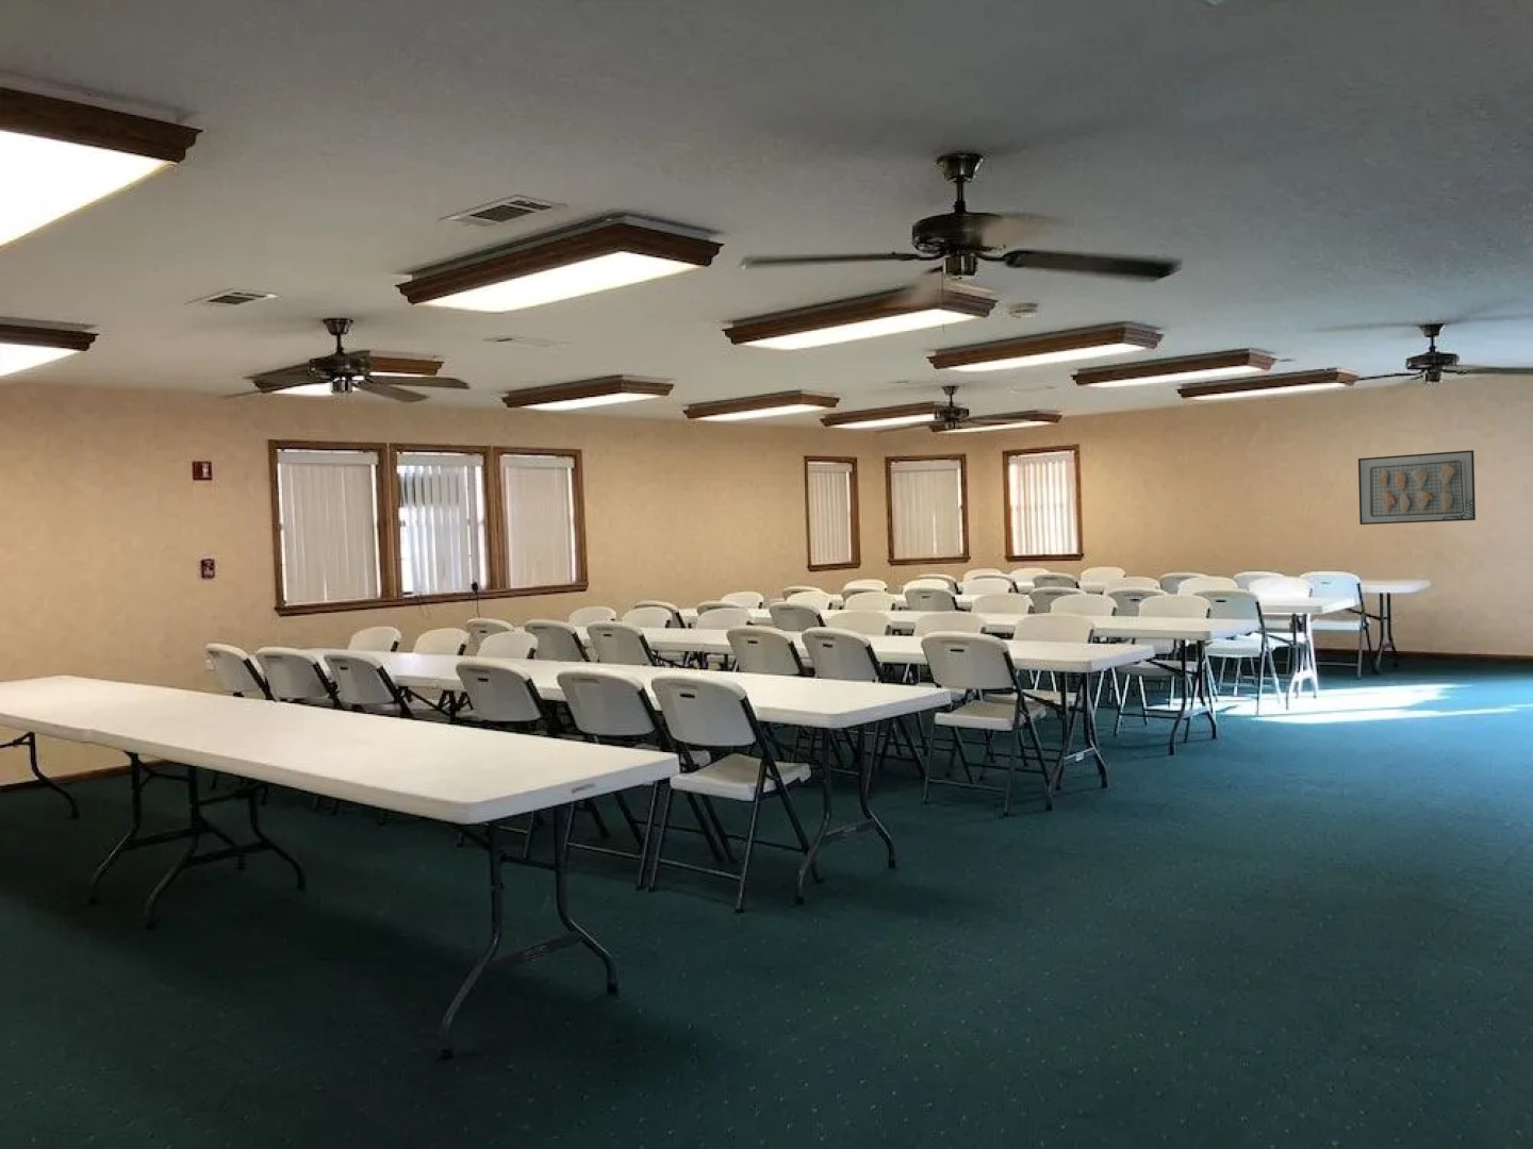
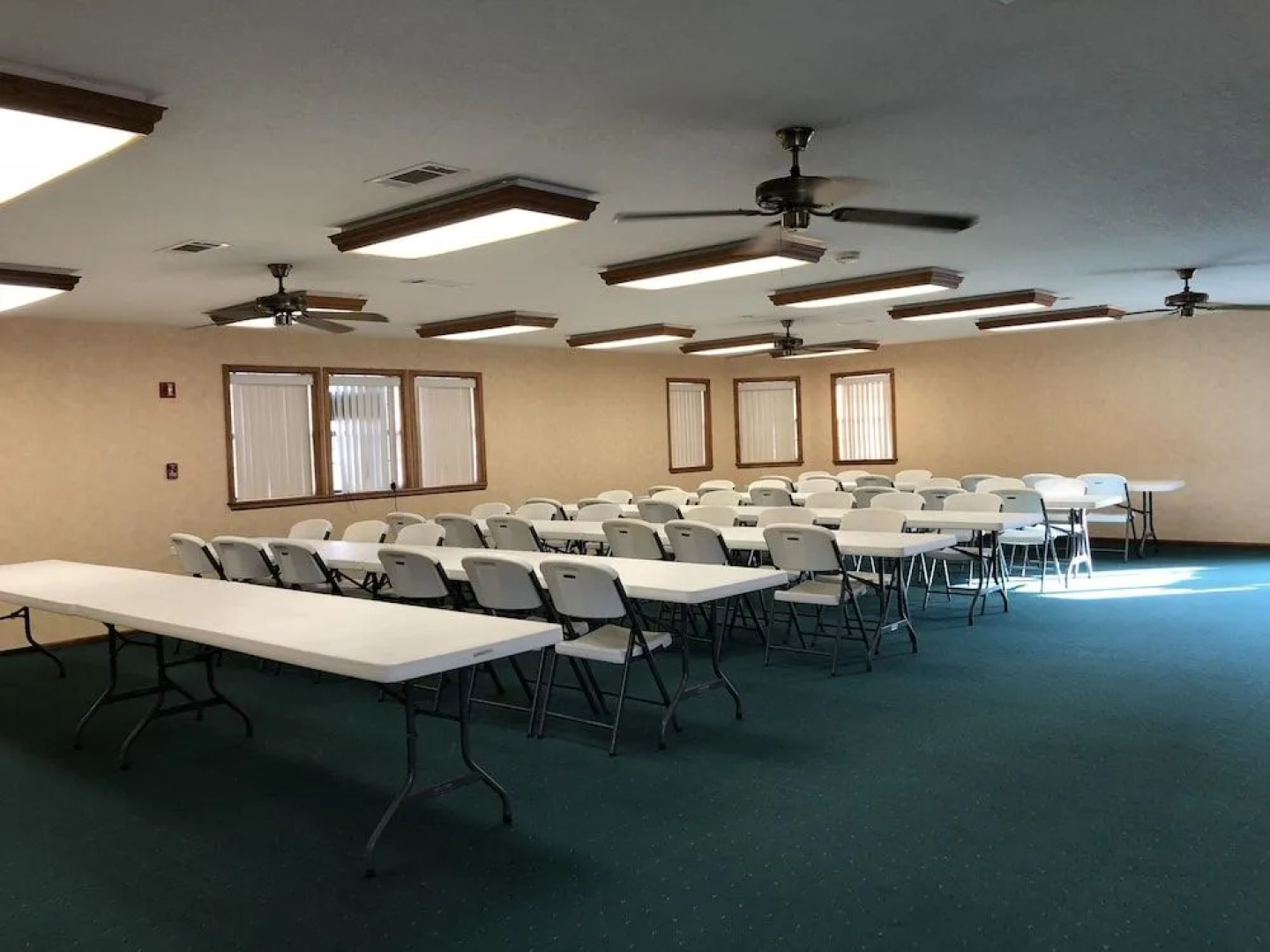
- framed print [1357,449,1476,525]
